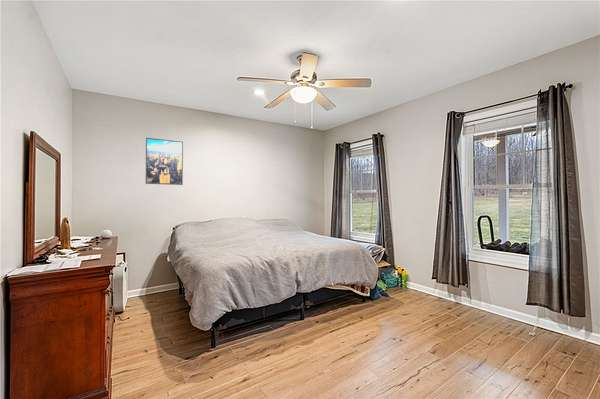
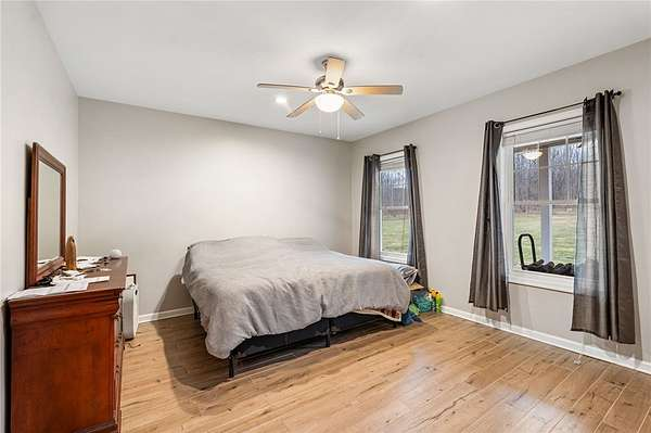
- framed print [145,137,184,186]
